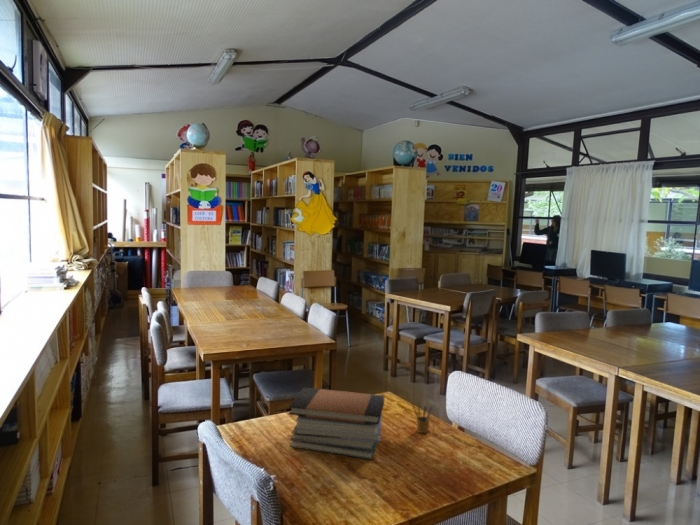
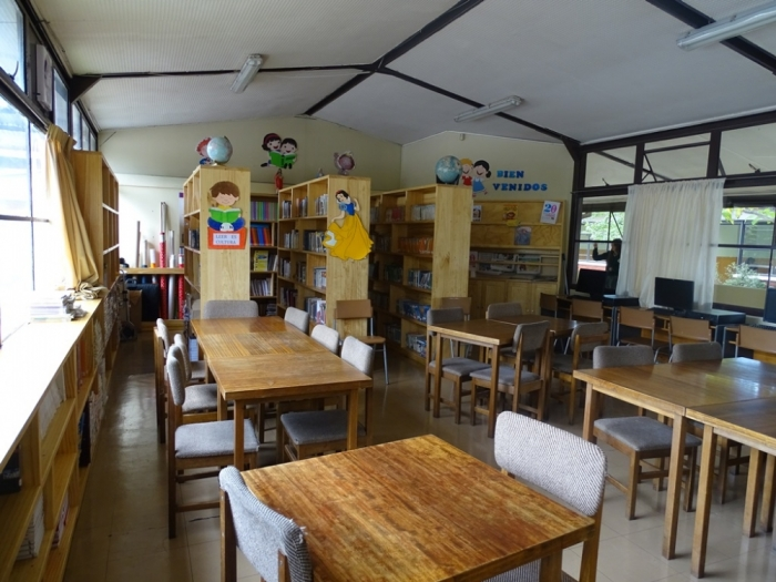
- book stack [287,386,385,461]
- pencil box [411,400,435,434]
